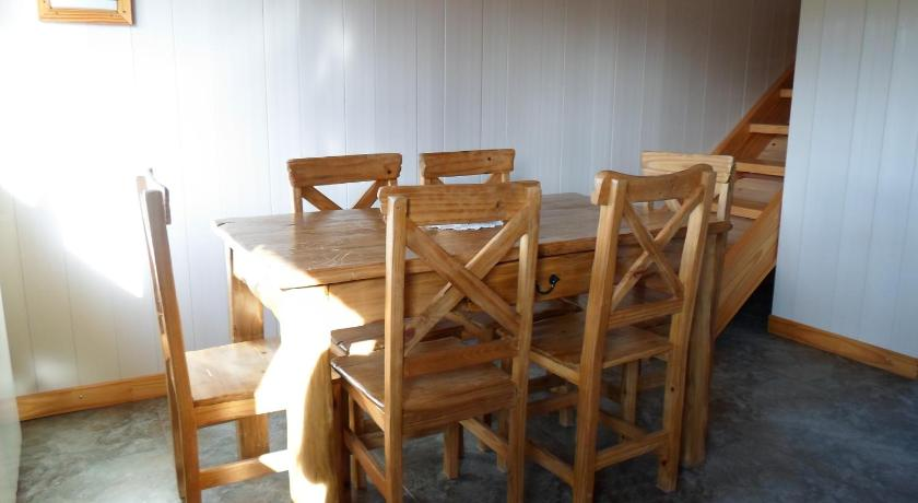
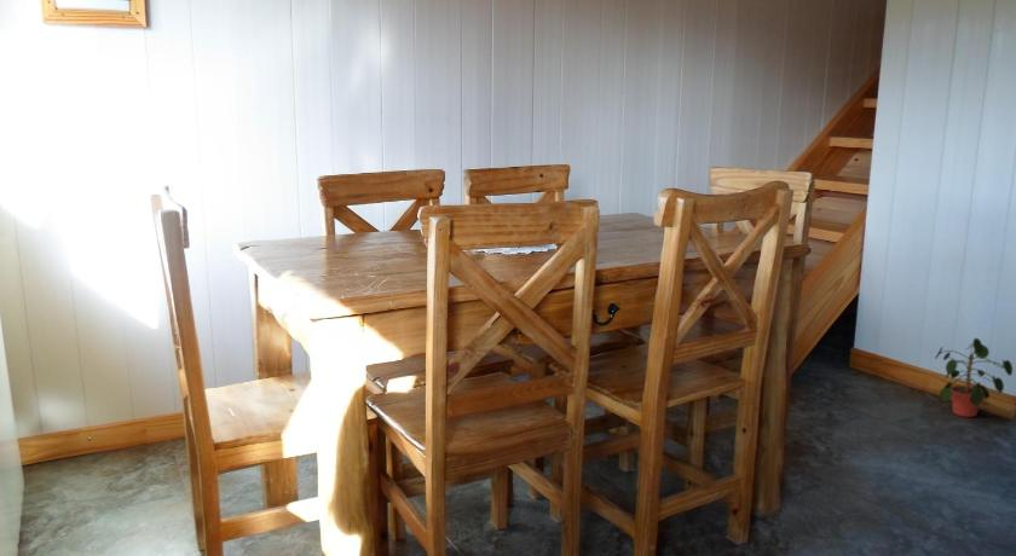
+ potted plant [934,337,1014,418]
